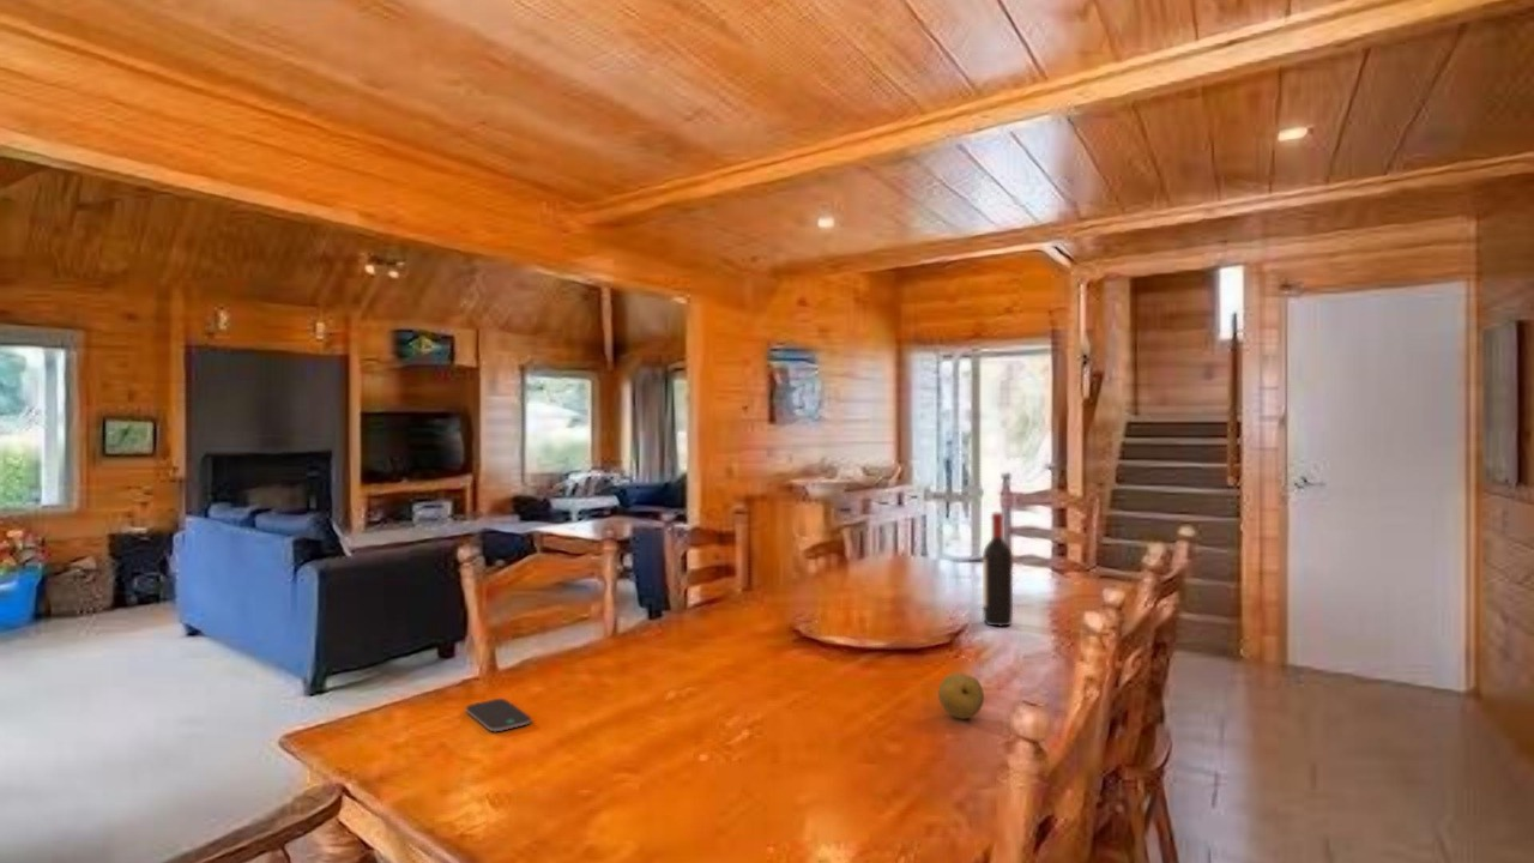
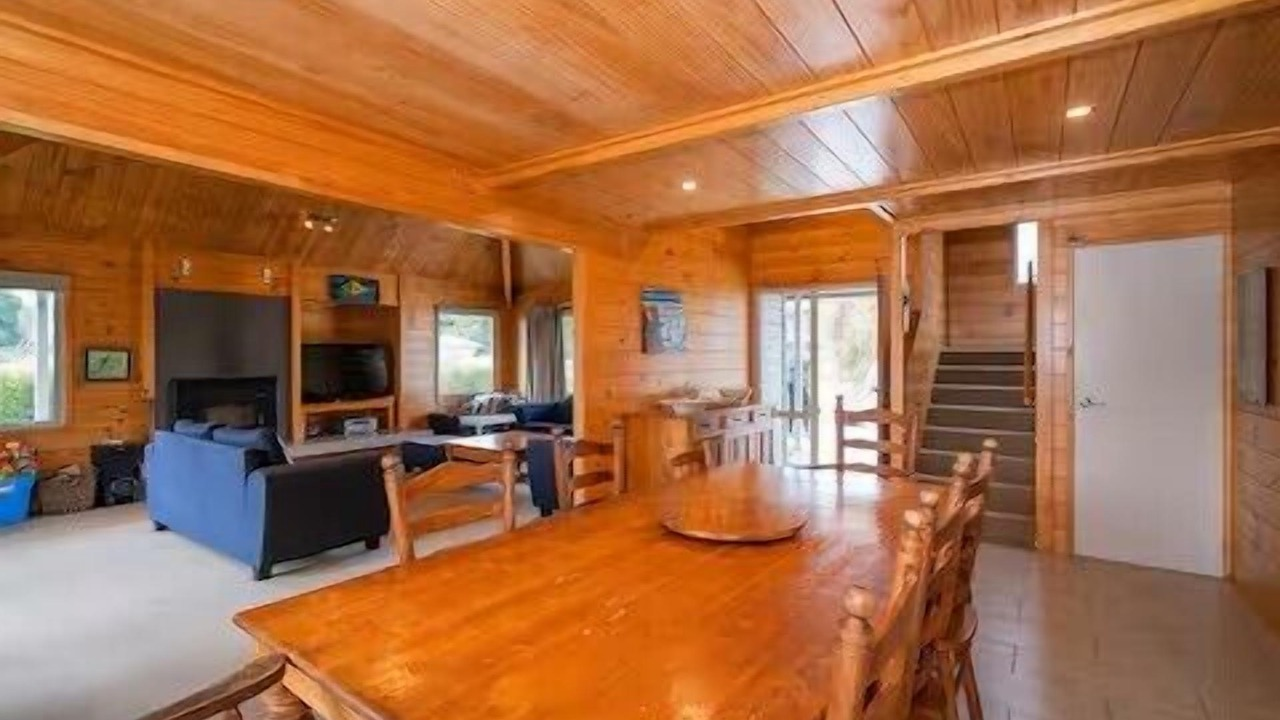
- smartphone [465,698,532,734]
- wine bottle [982,512,1014,627]
- fruit [937,671,985,720]
